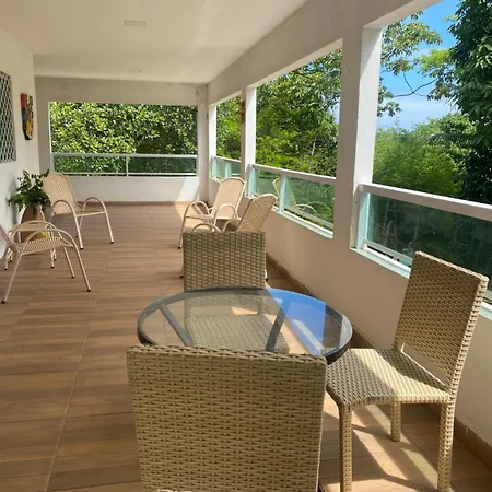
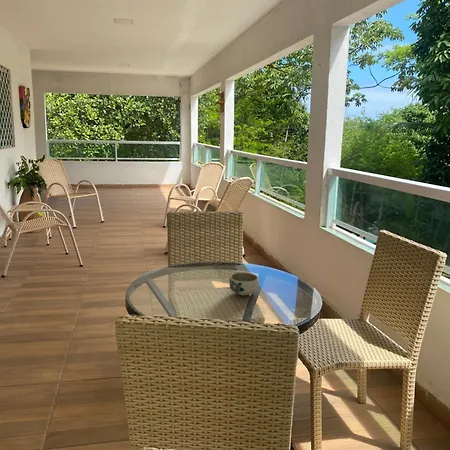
+ bowl [228,271,260,296]
